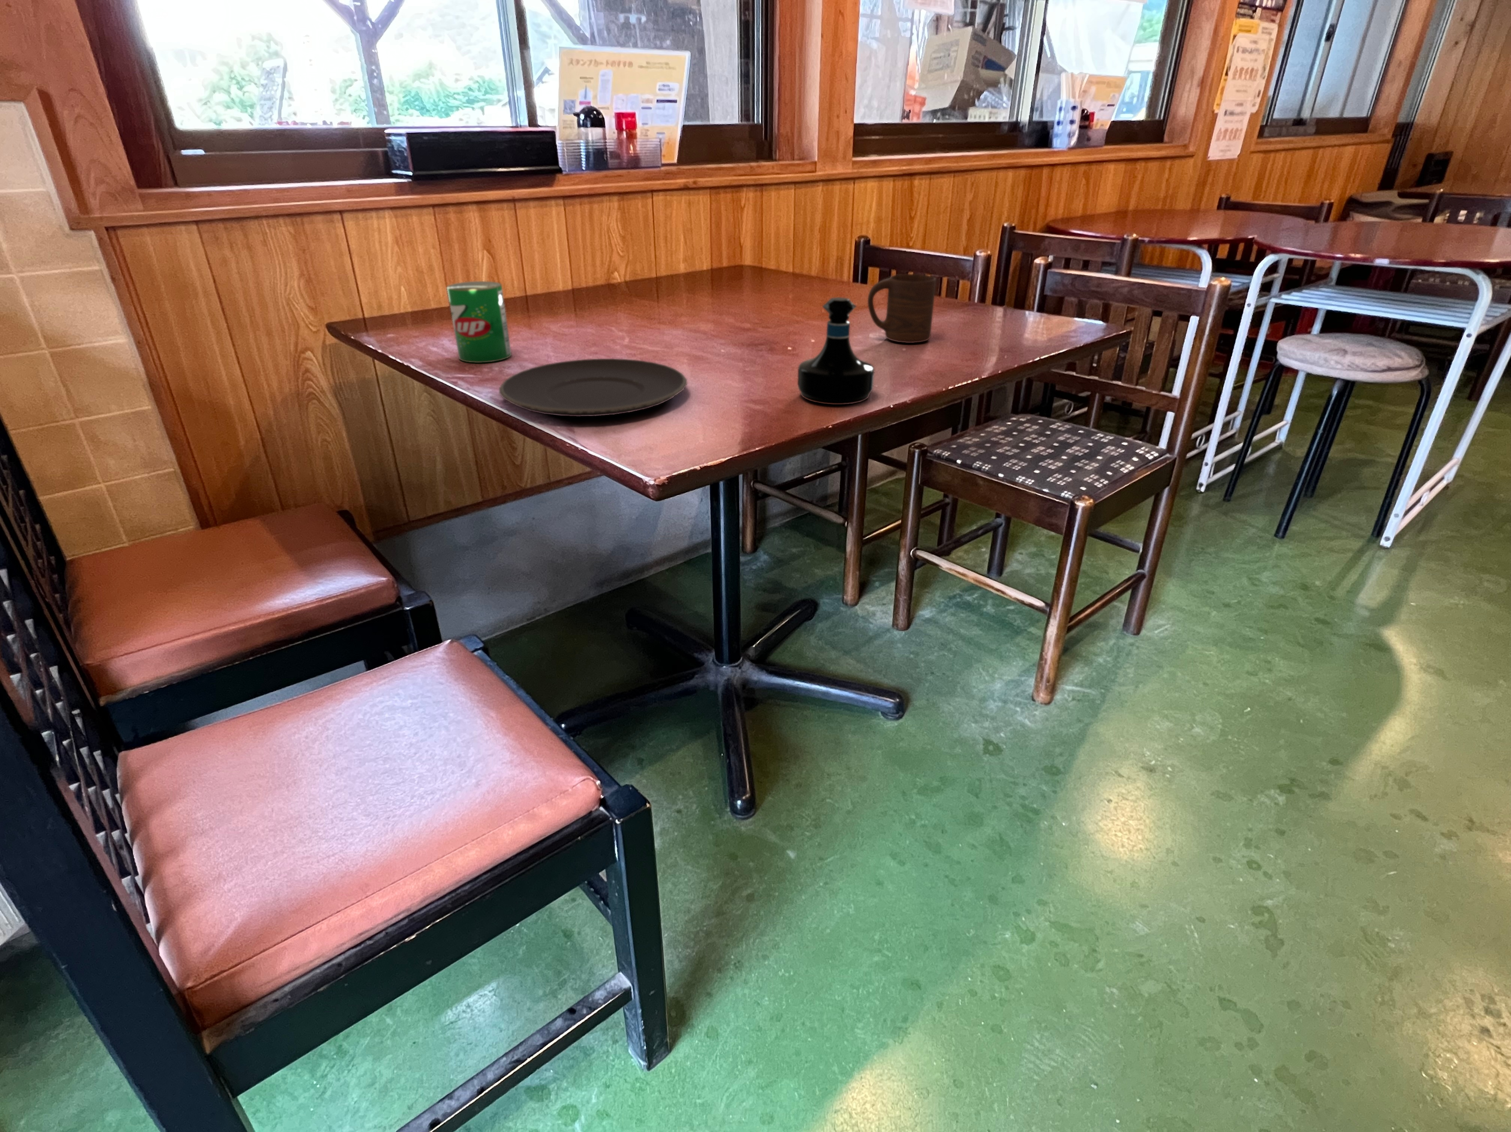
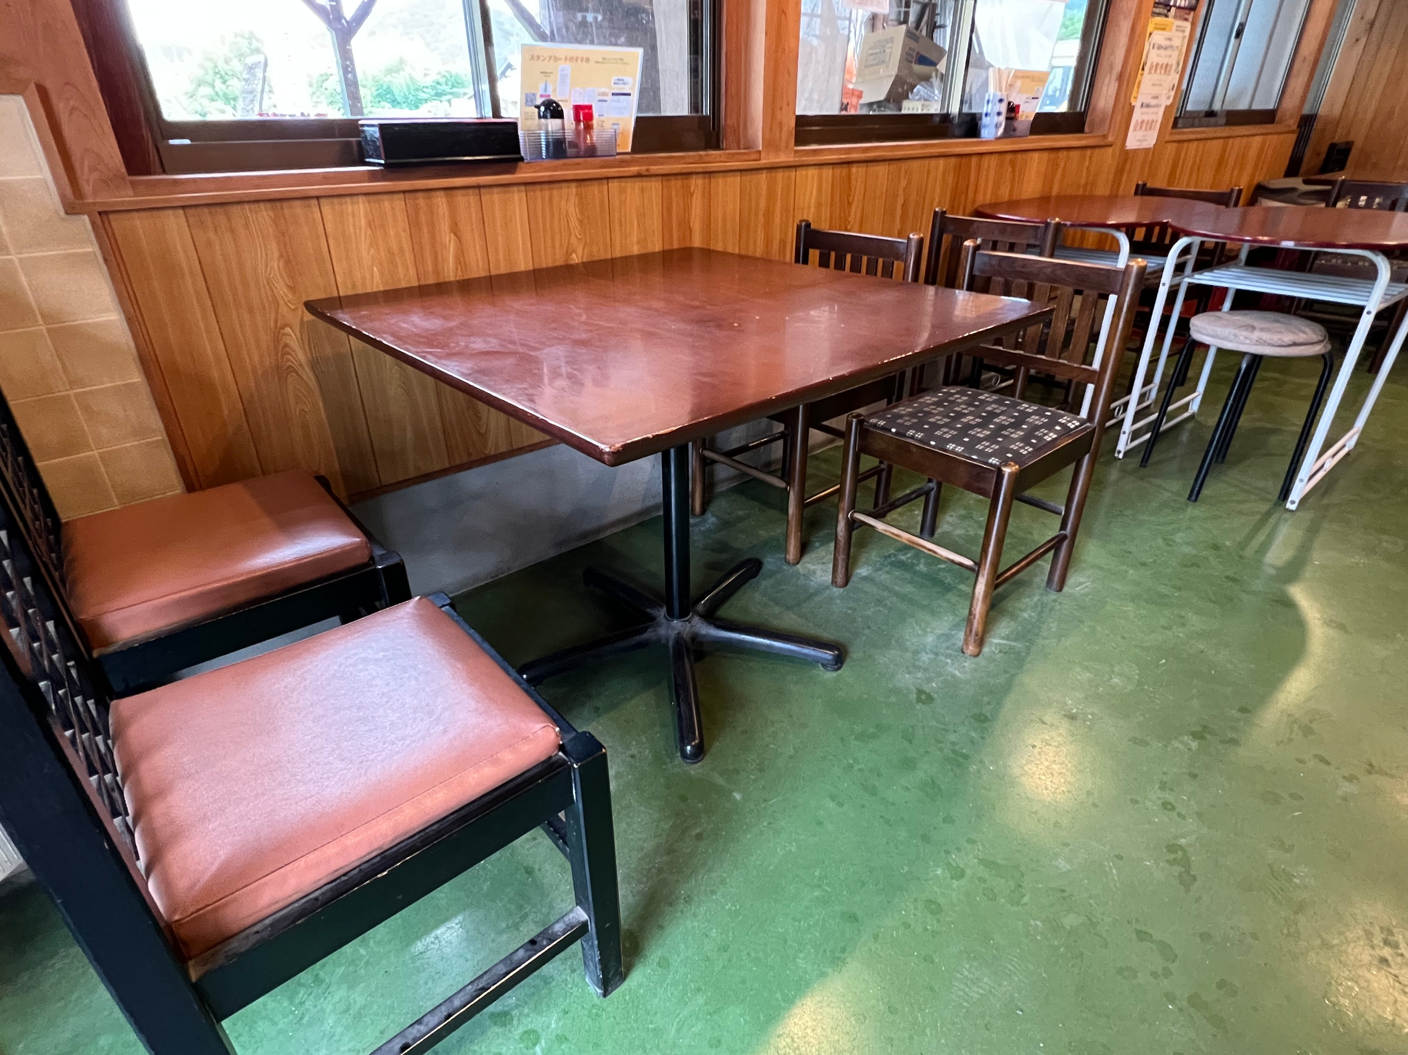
- cup [867,273,936,344]
- can [446,281,512,363]
- plate [499,358,688,417]
- tequila bottle [797,297,874,405]
